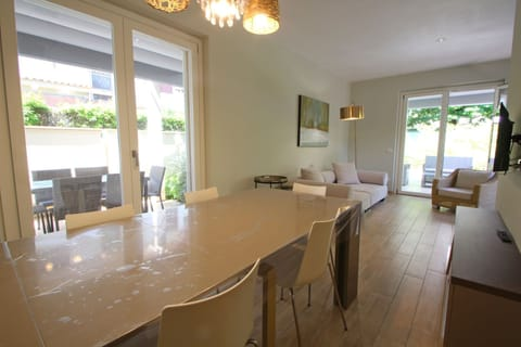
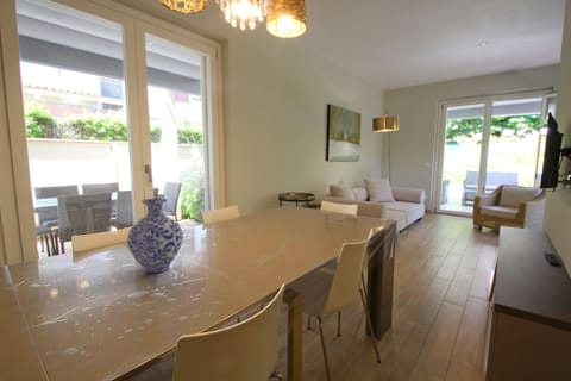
+ vase [126,198,184,274]
